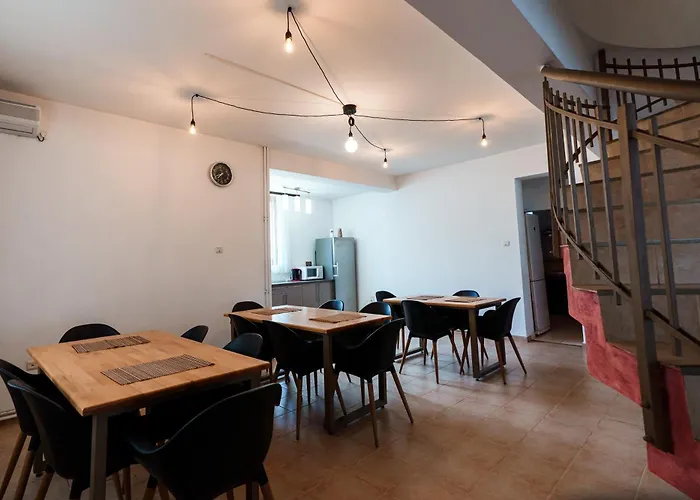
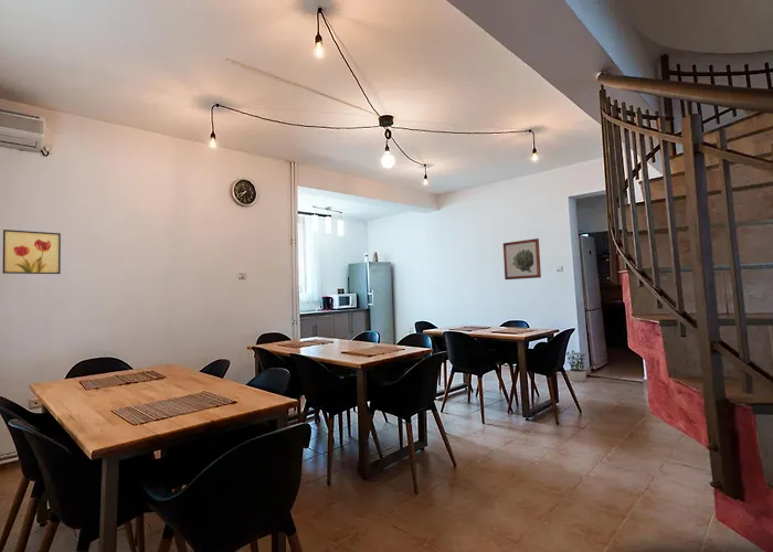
+ wall art [1,229,62,275]
+ potted plant [565,349,587,383]
+ wall art [502,237,542,280]
